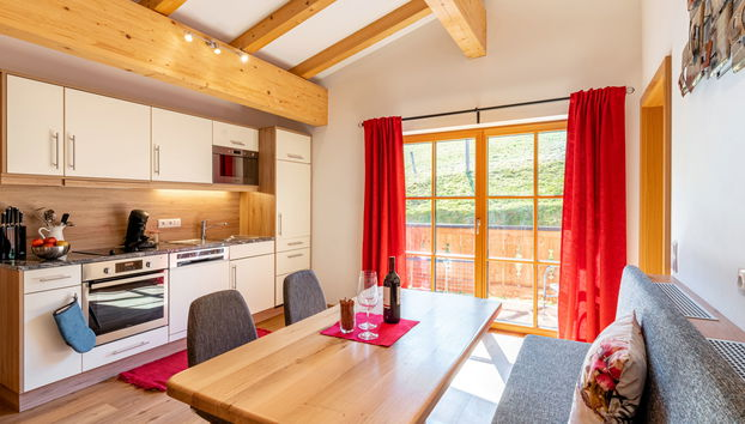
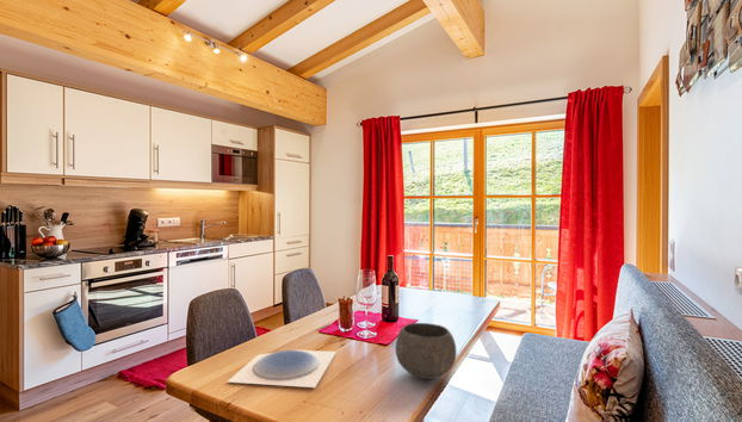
+ plate [227,349,338,389]
+ bowl [394,322,458,380]
